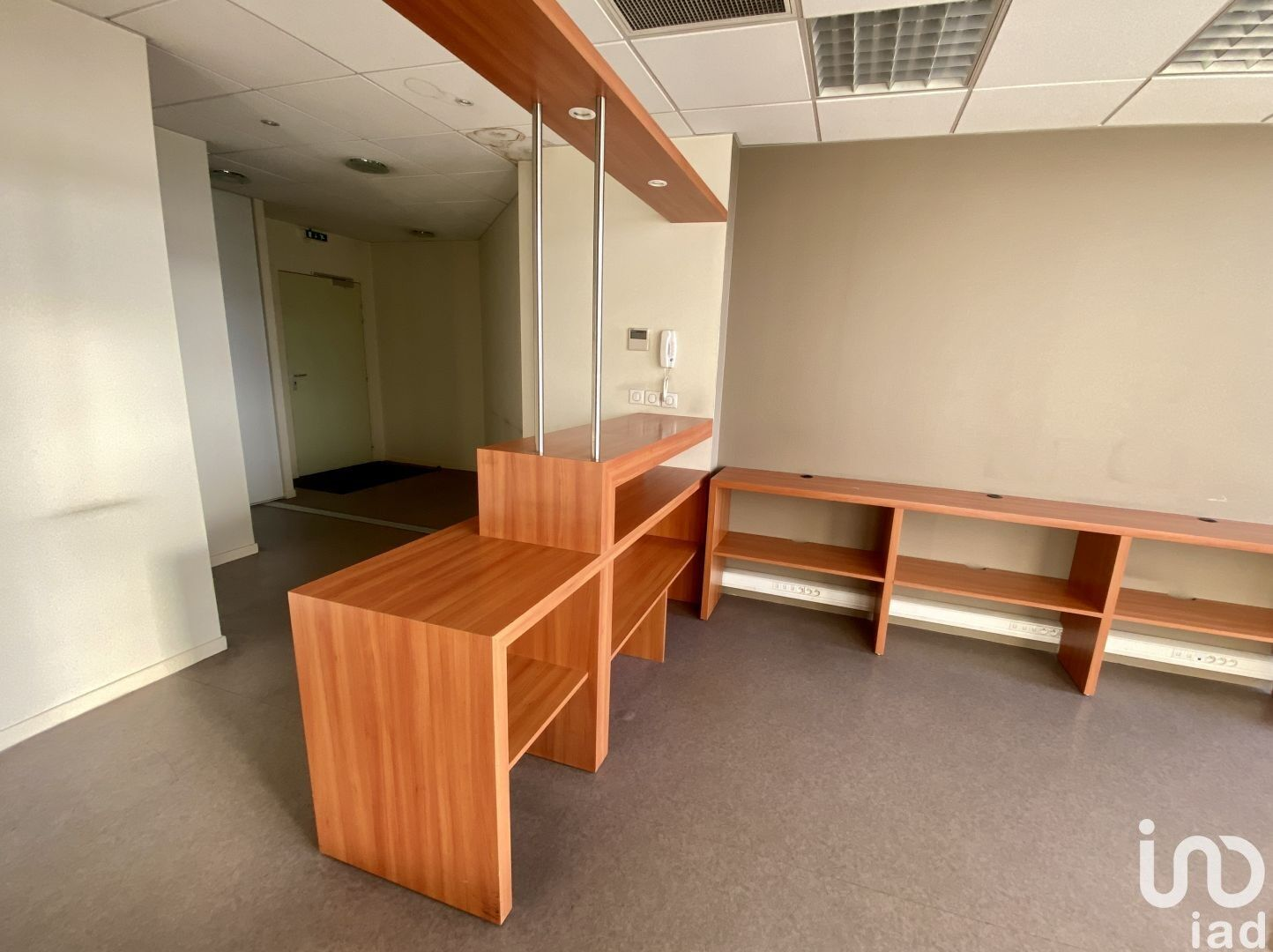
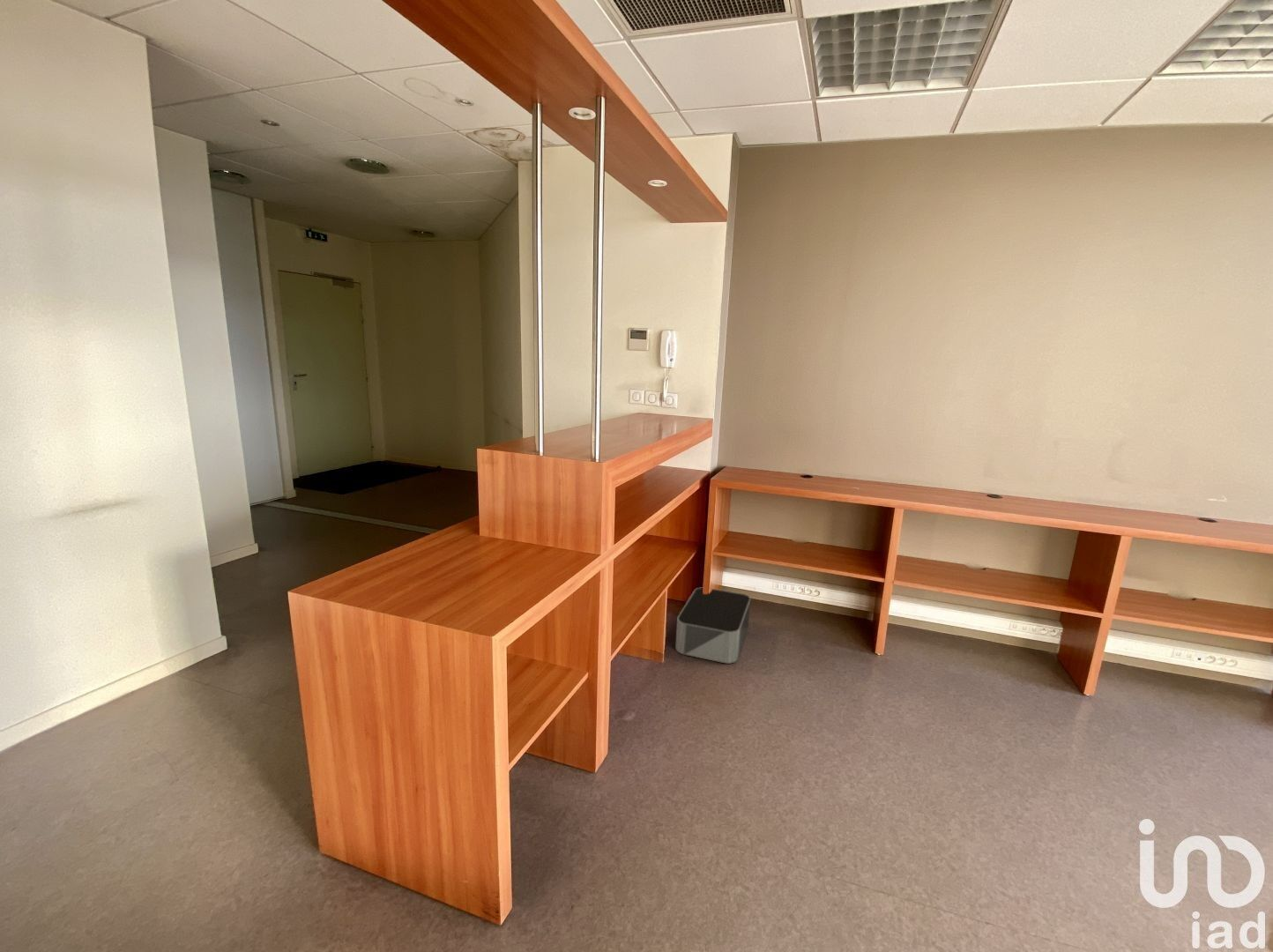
+ storage bin [674,587,751,664]
